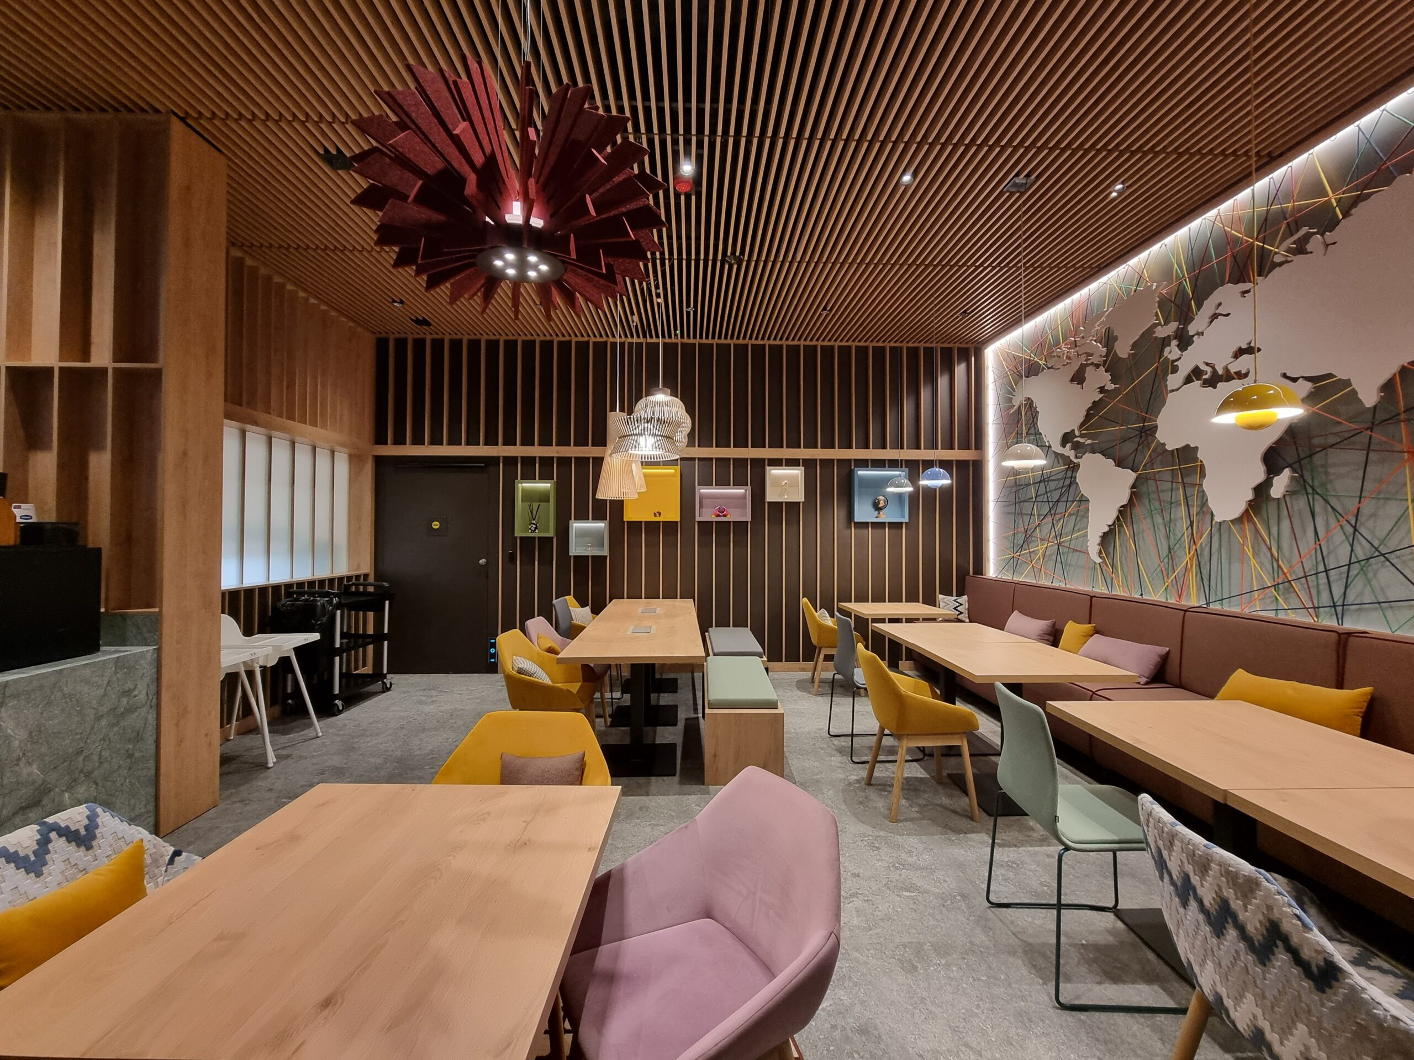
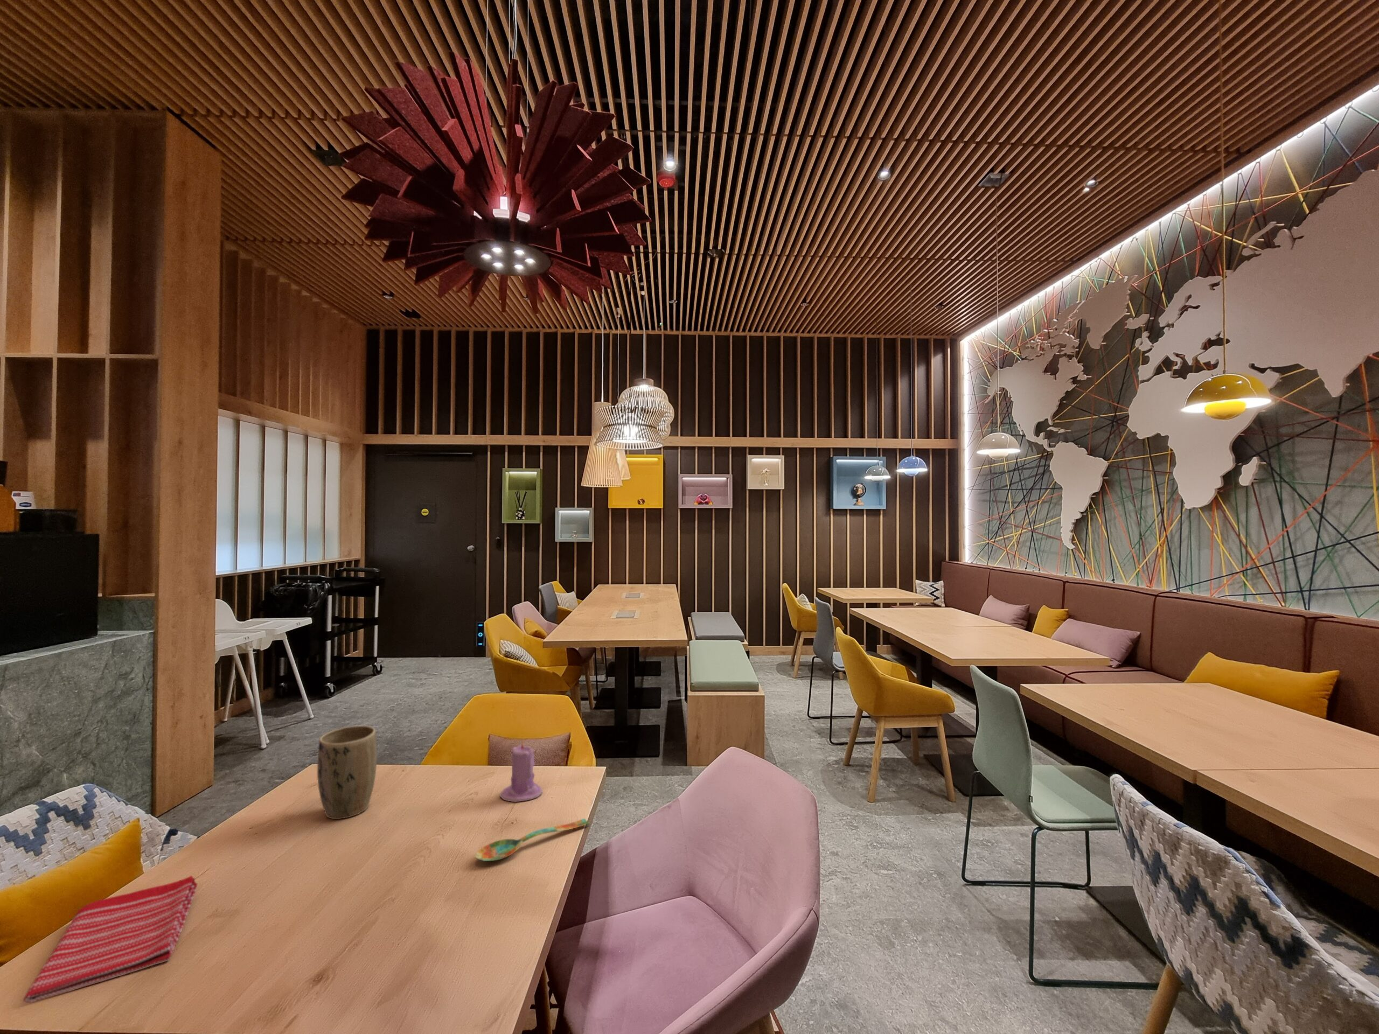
+ dish towel [23,875,198,1004]
+ plant pot [317,724,378,820]
+ spoon [475,818,590,861]
+ candle [499,740,543,803]
